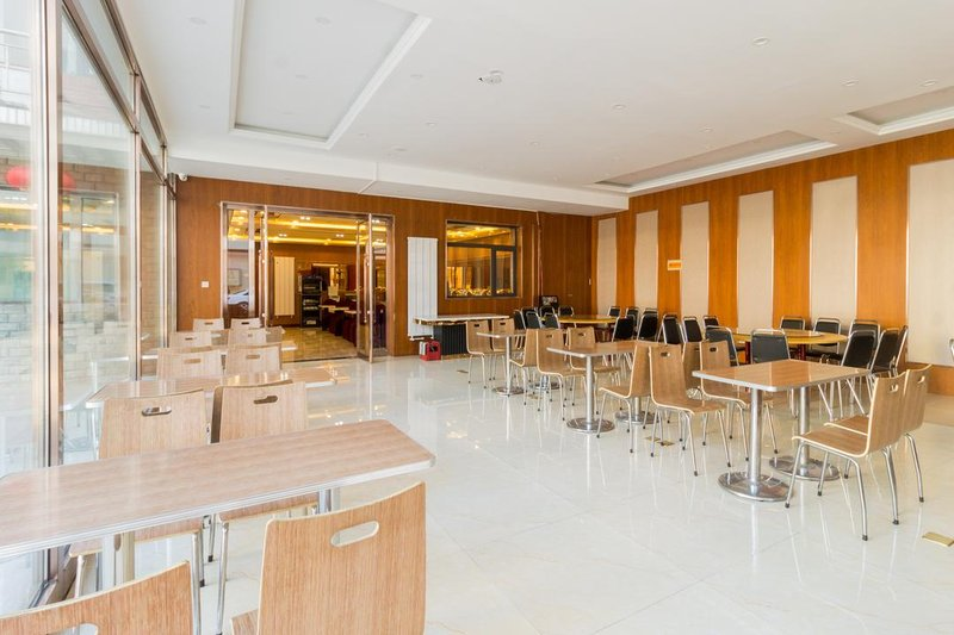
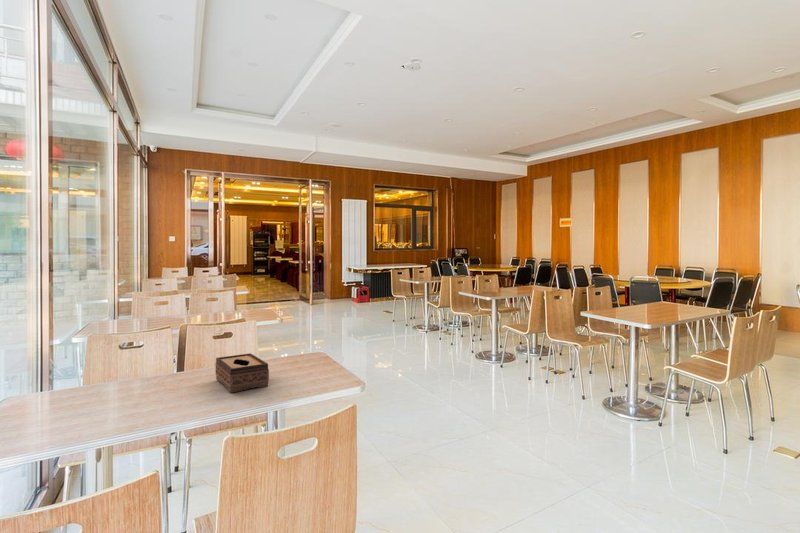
+ tissue box [214,353,270,394]
